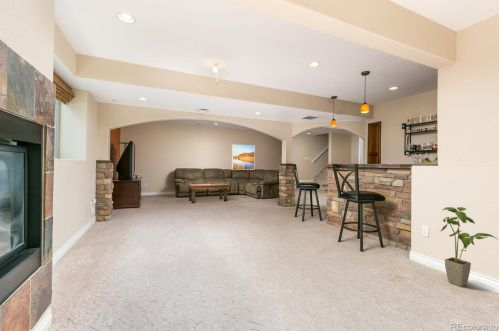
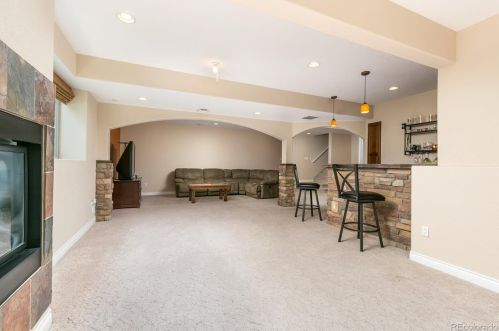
- house plant [440,206,498,288]
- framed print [231,144,256,170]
